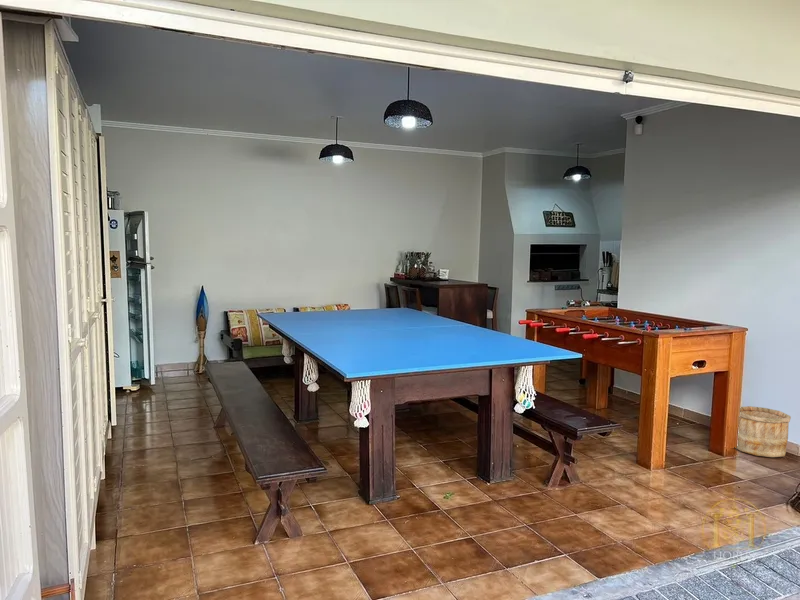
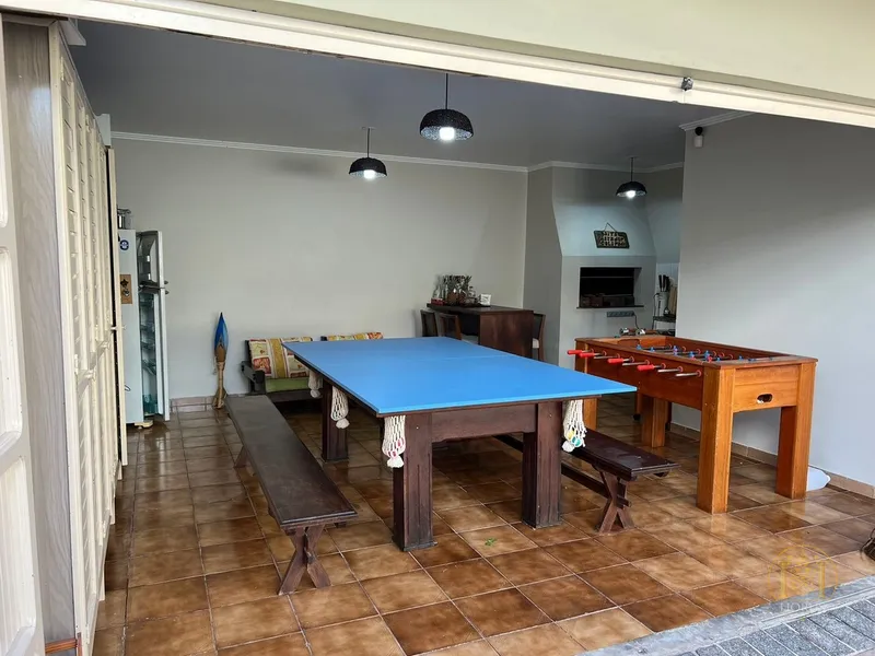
- wooden bucket [735,405,792,458]
